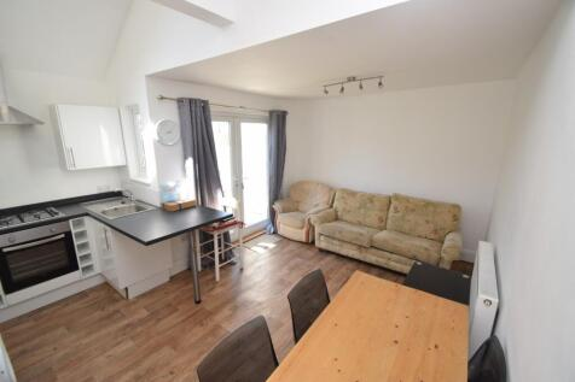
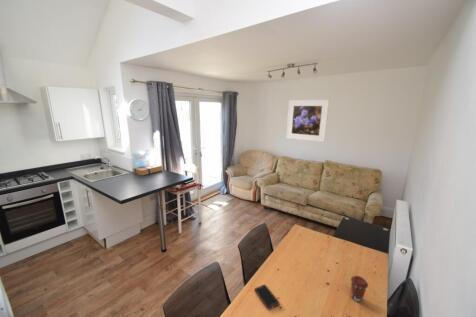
+ coffee cup [350,275,369,303]
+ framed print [285,99,330,143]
+ cell phone [254,284,280,311]
